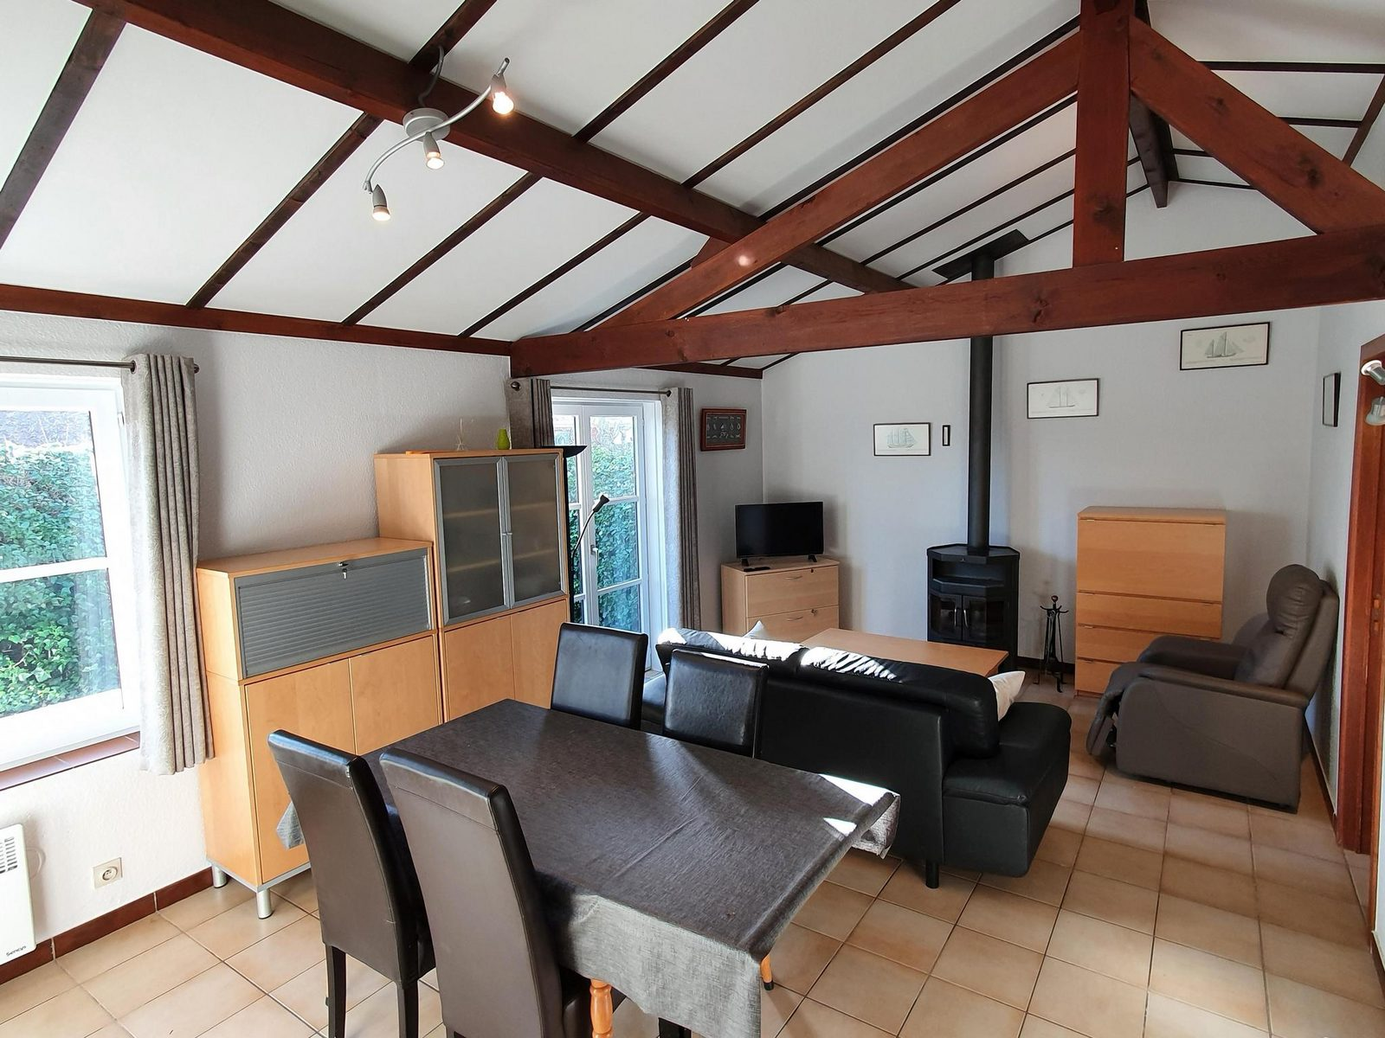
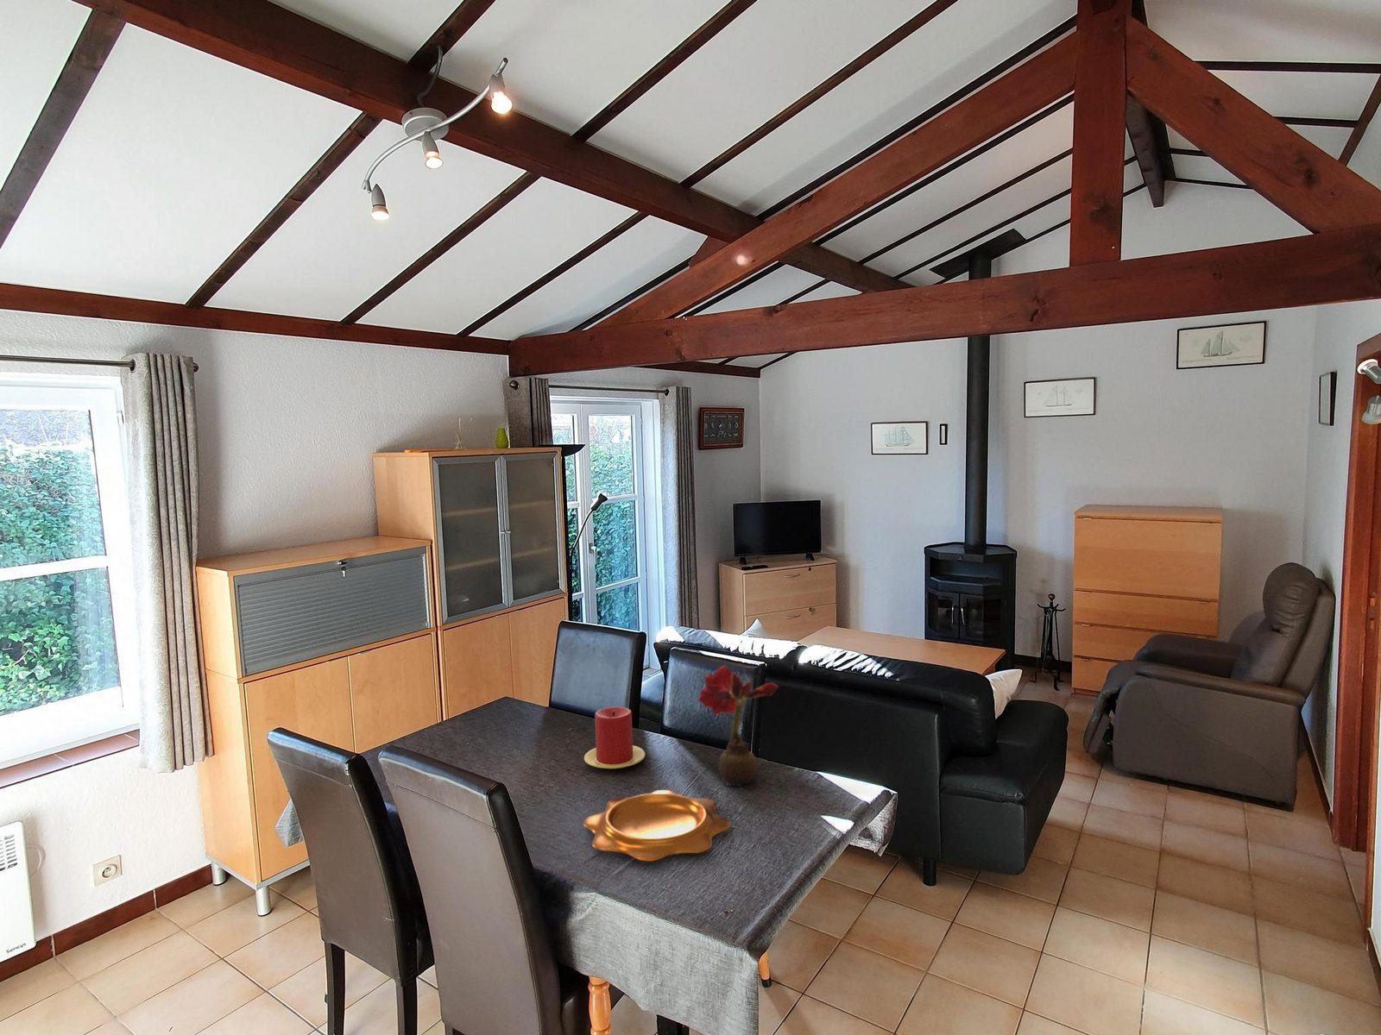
+ candle [584,706,646,770]
+ flower [697,664,779,787]
+ decorative bowl [582,789,731,862]
